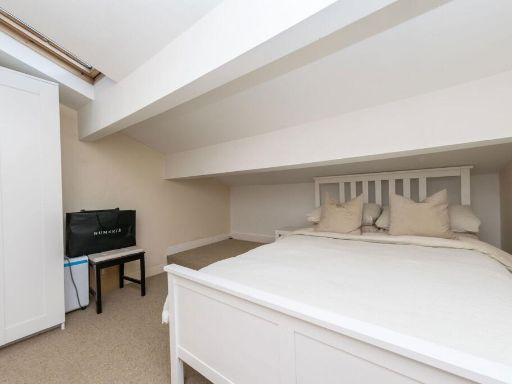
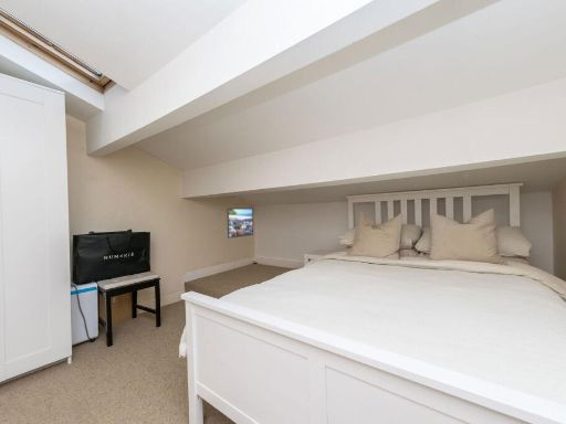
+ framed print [226,208,254,240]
